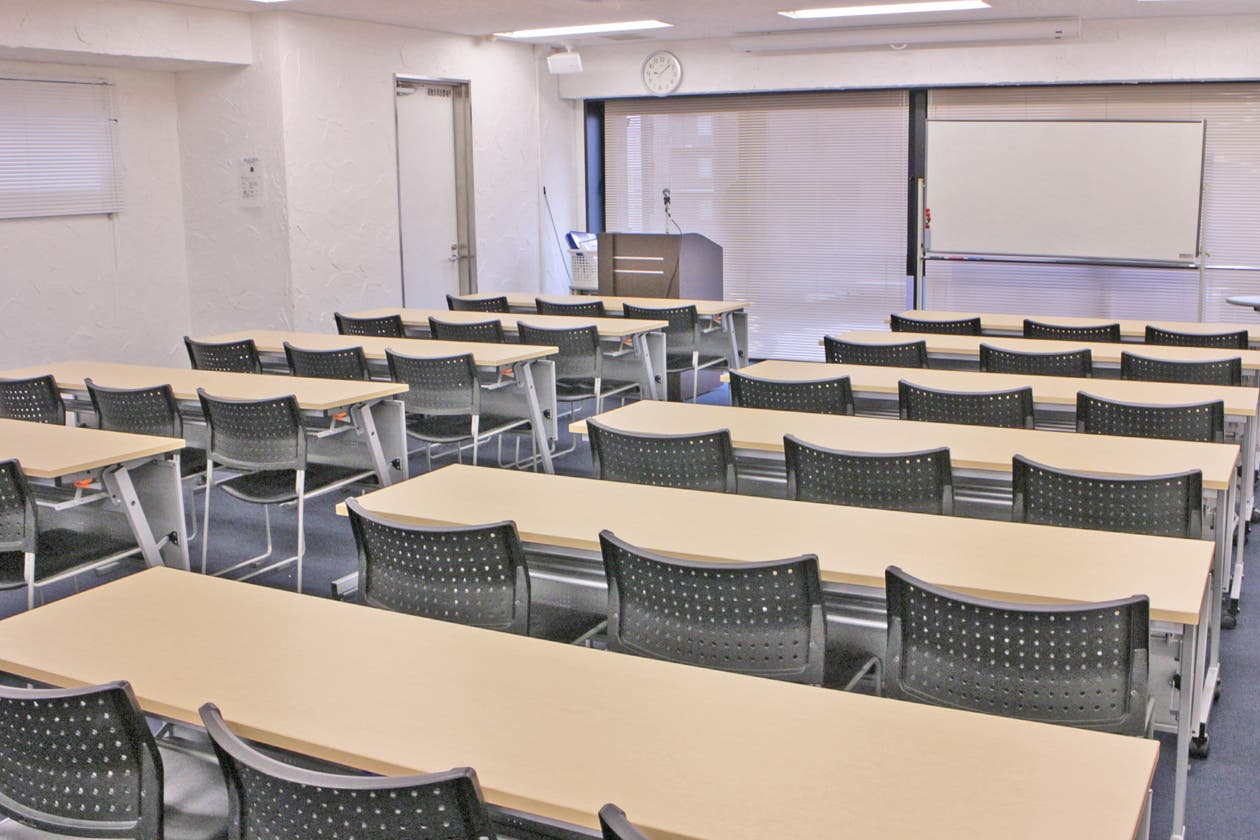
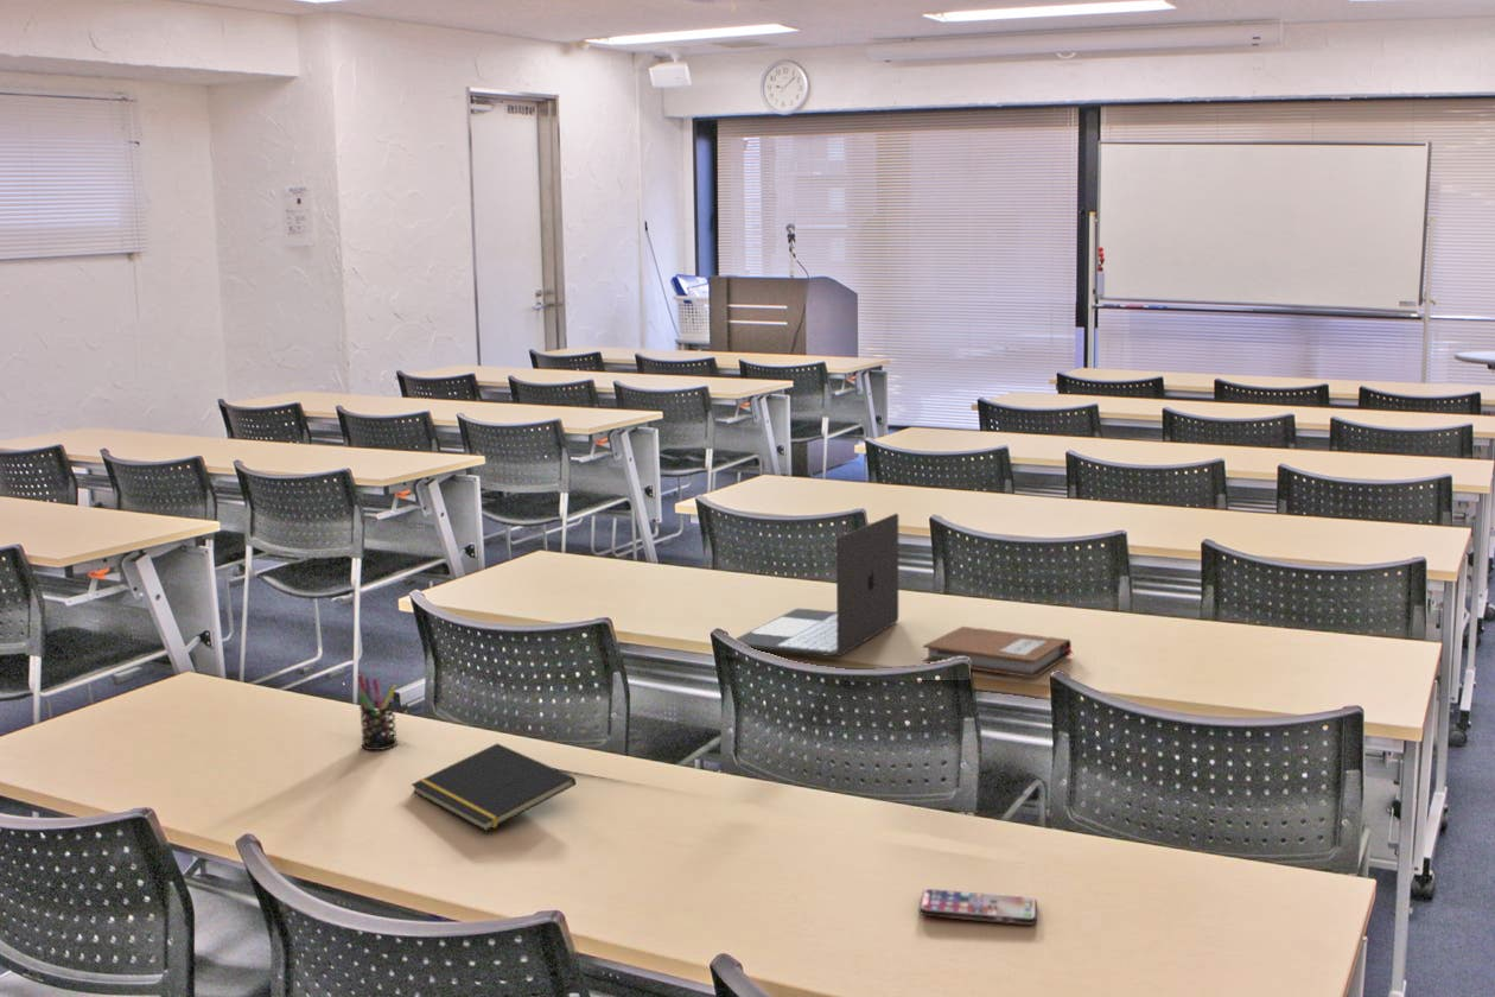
+ pen holder [357,674,399,751]
+ notepad [411,742,577,832]
+ smartphone [917,888,1038,926]
+ notebook [922,625,1074,679]
+ laptop [734,513,899,658]
